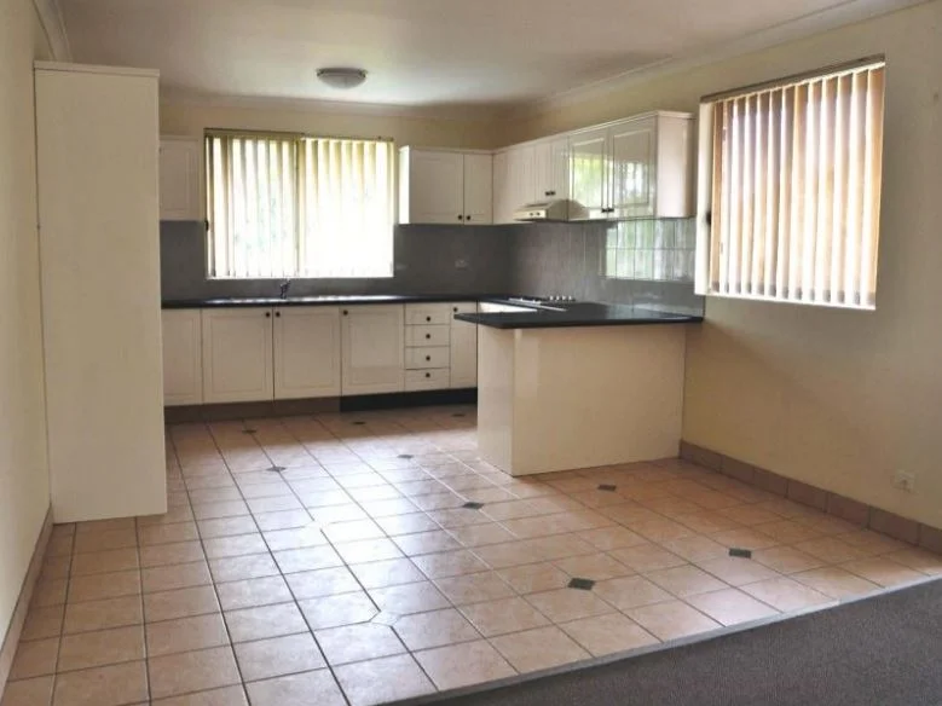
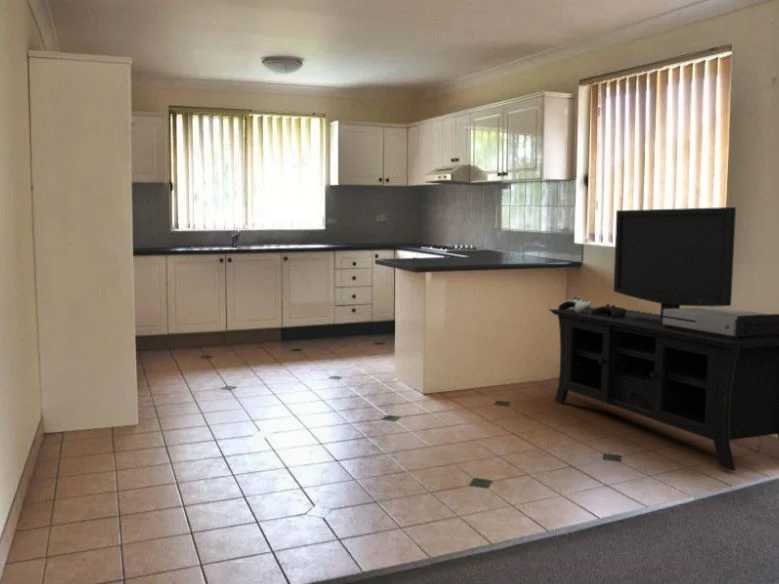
+ media console [547,206,779,472]
